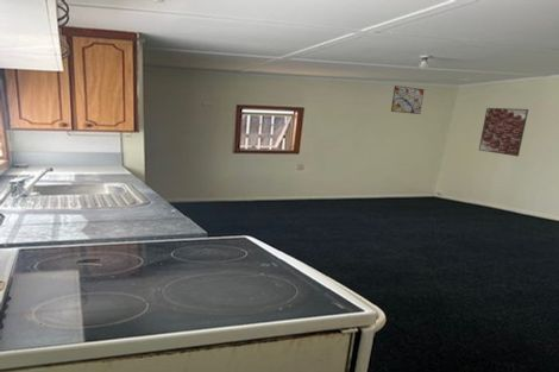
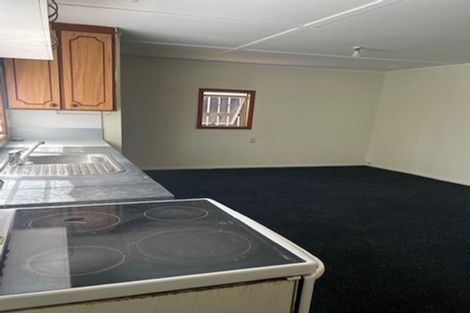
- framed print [478,107,529,157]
- wall art [390,84,425,115]
